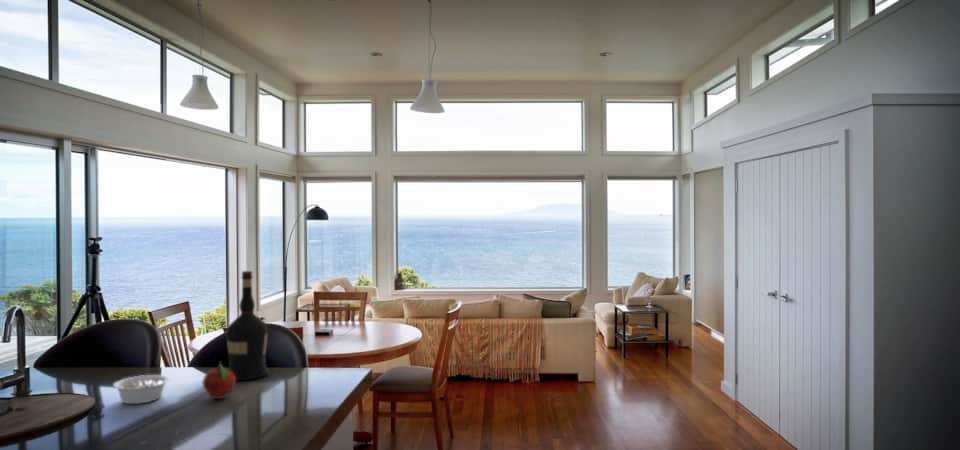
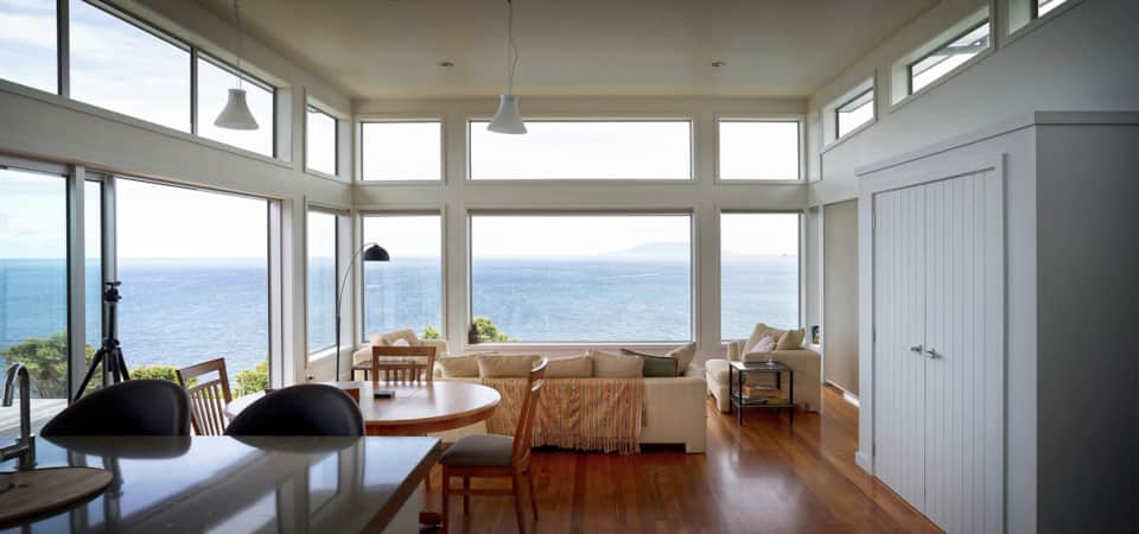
- liquor [225,270,269,381]
- legume [112,374,171,405]
- fruit [202,360,237,400]
